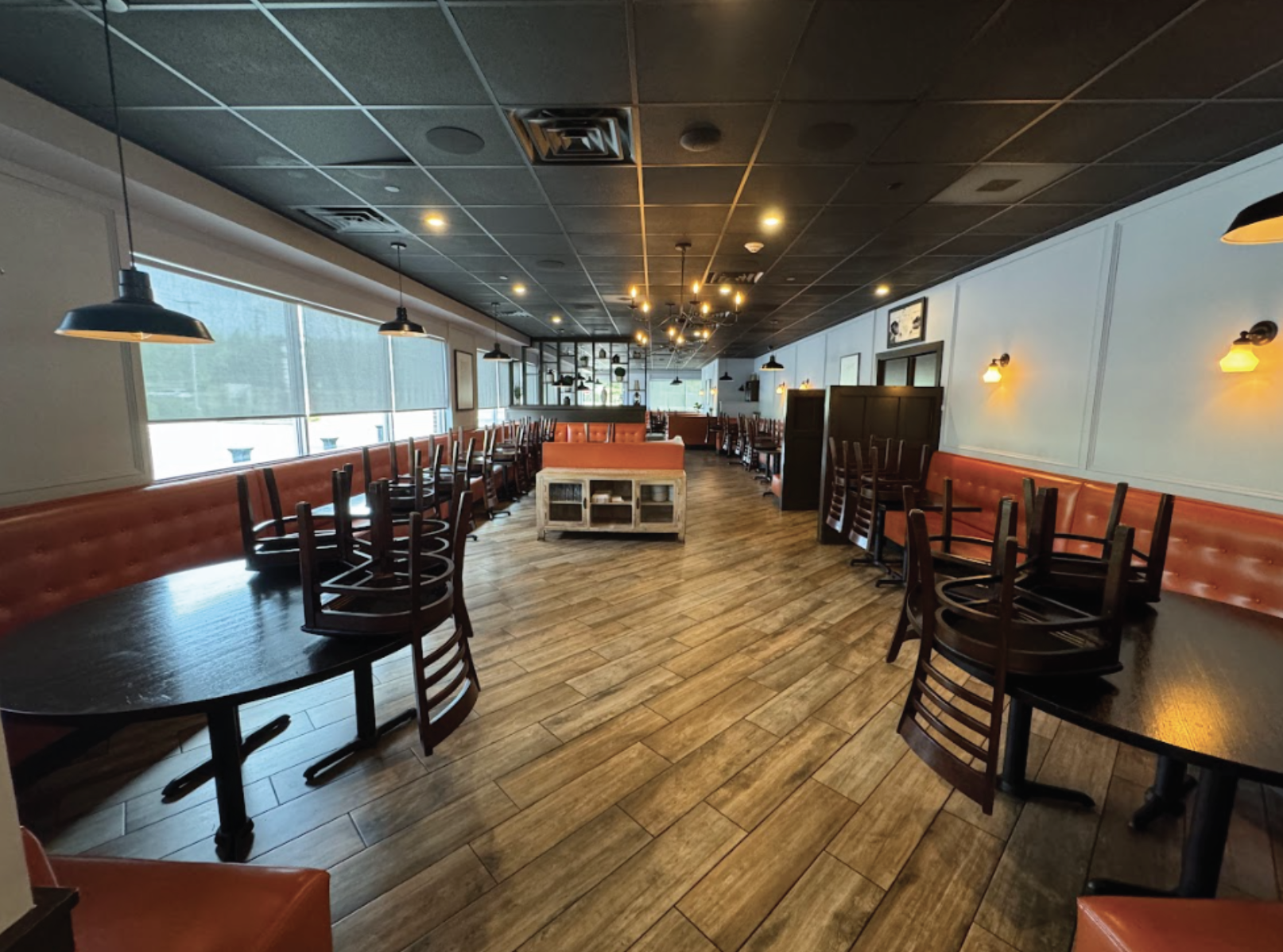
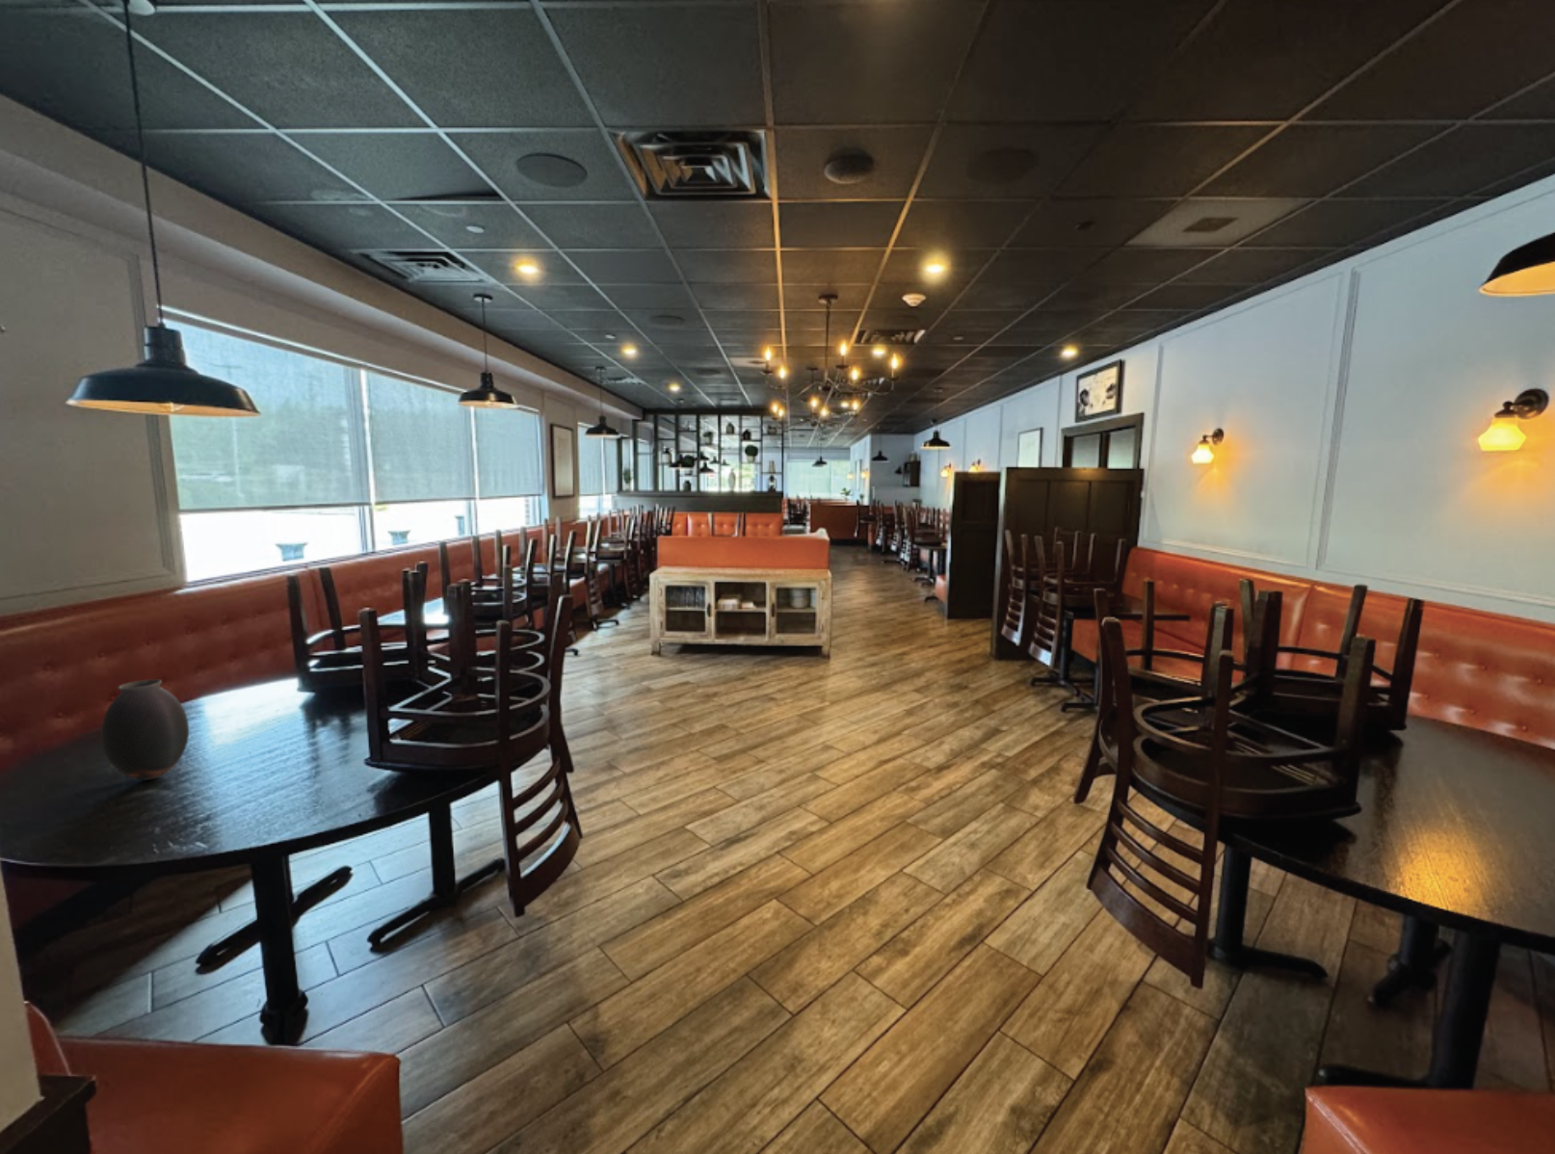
+ vase [101,678,190,781]
